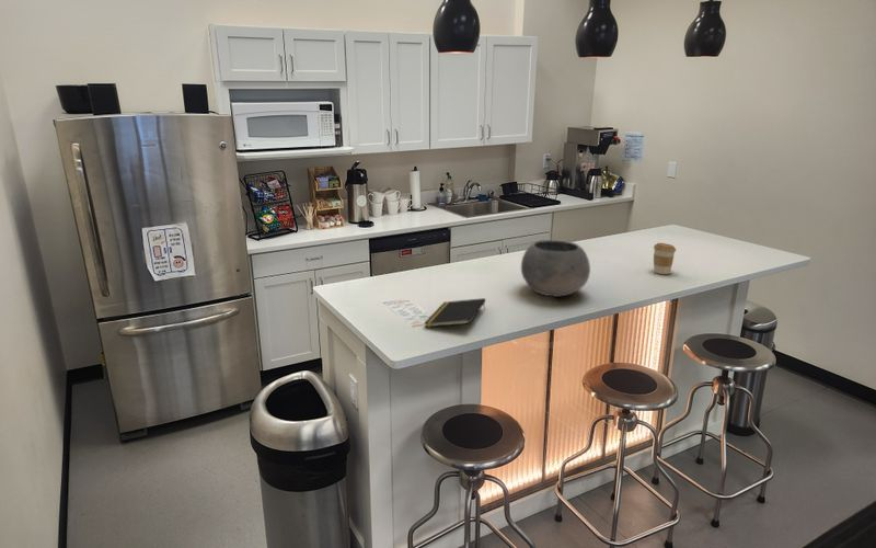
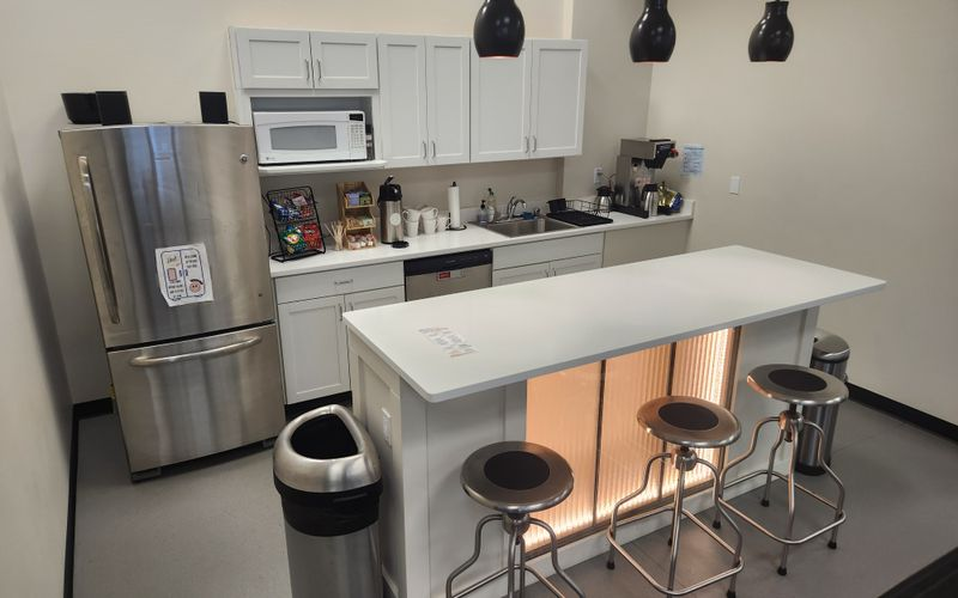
- notepad [424,297,487,328]
- bowl [520,239,591,298]
- coffee cup [653,242,677,275]
